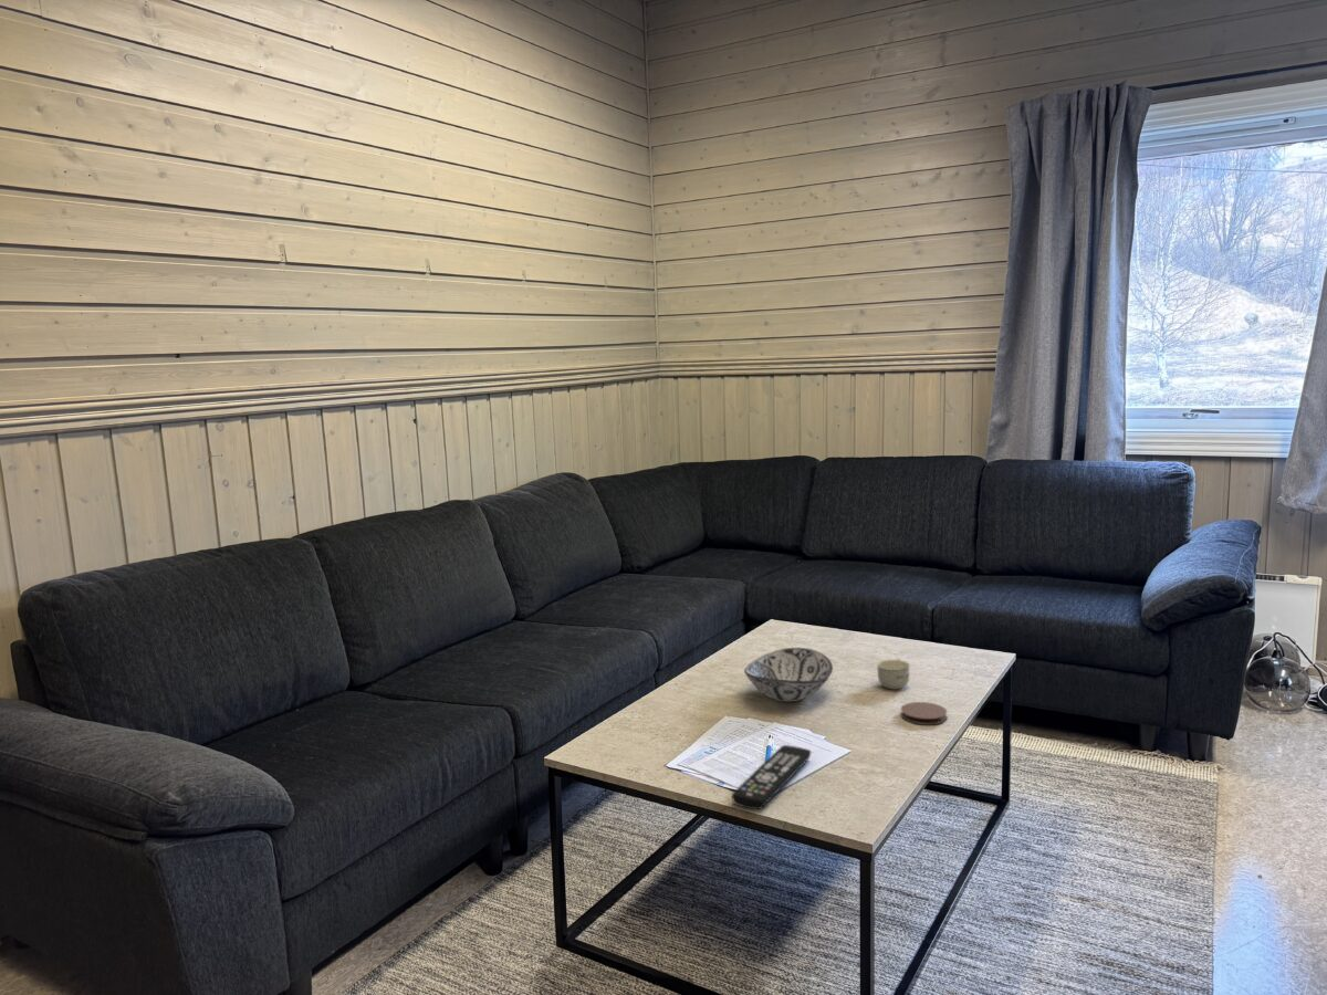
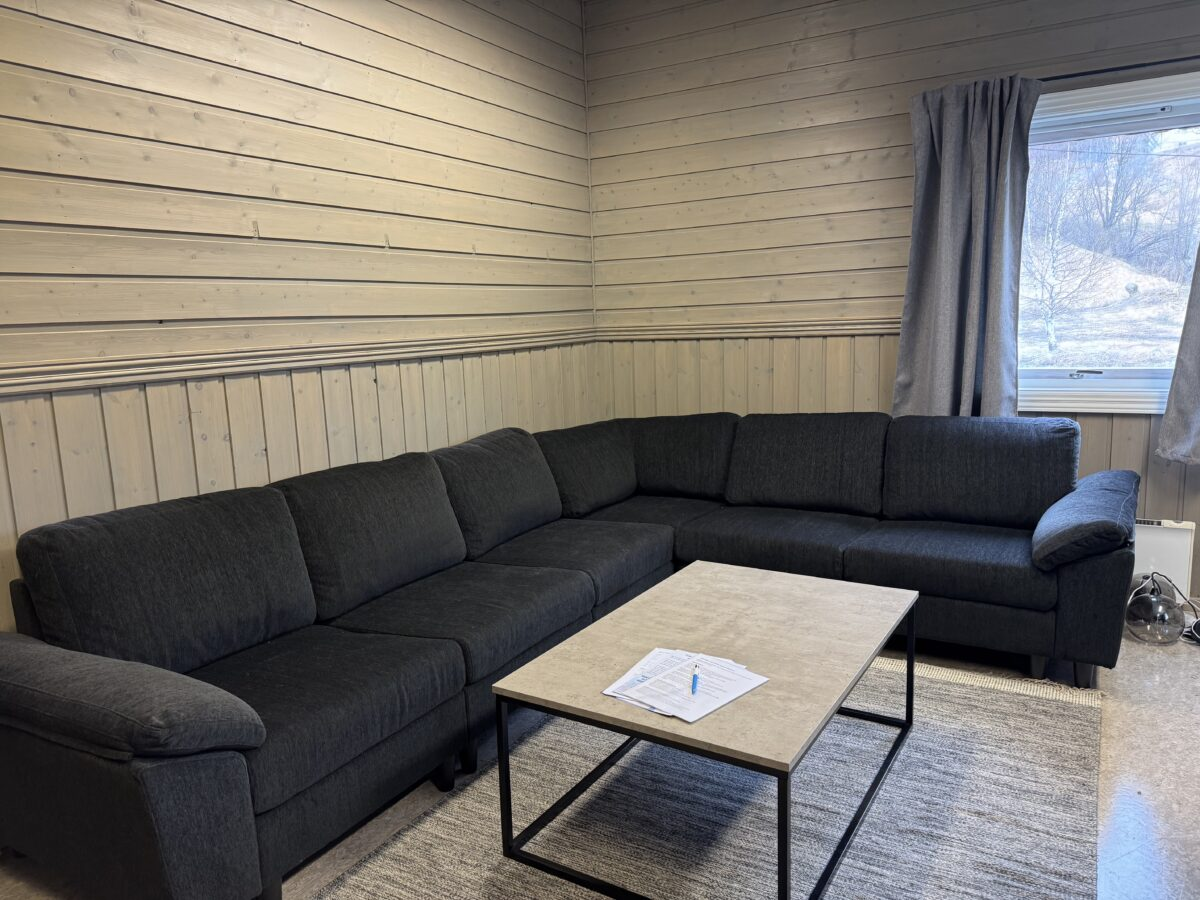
- decorative bowl [743,647,834,703]
- coaster [900,701,948,725]
- cup [876,658,911,690]
- remote control [731,744,812,810]
